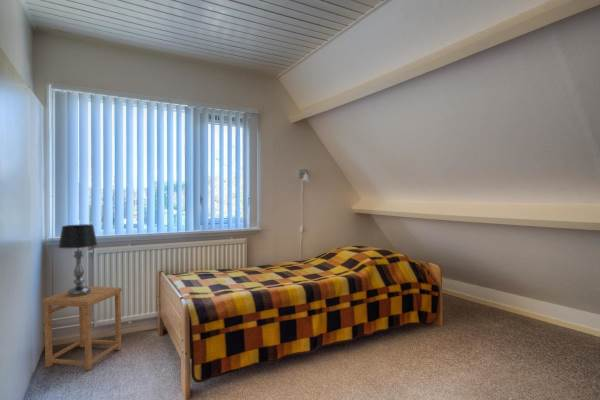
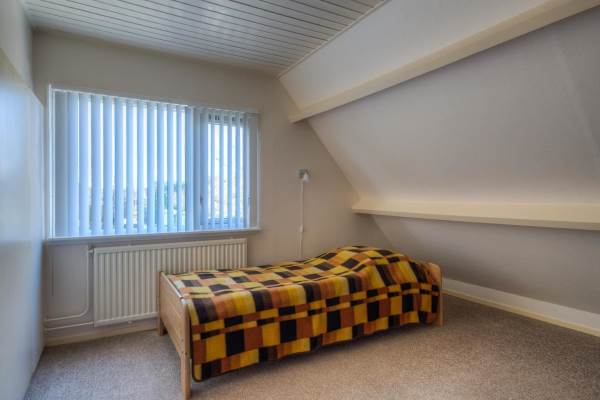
- side table [42,285,123,371]
- table lamp [57,223,98,296]
